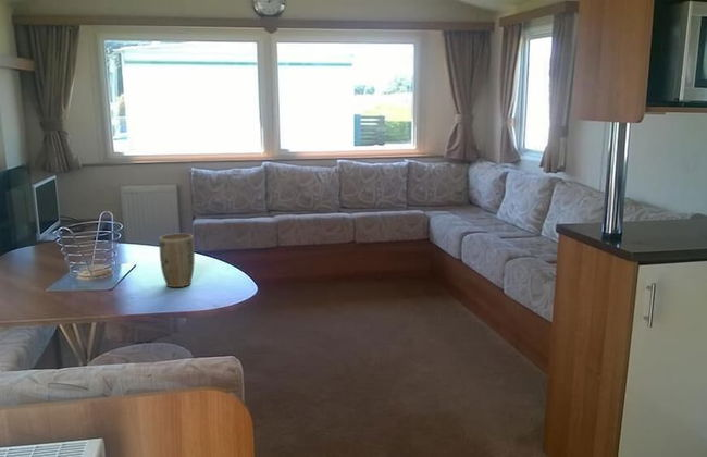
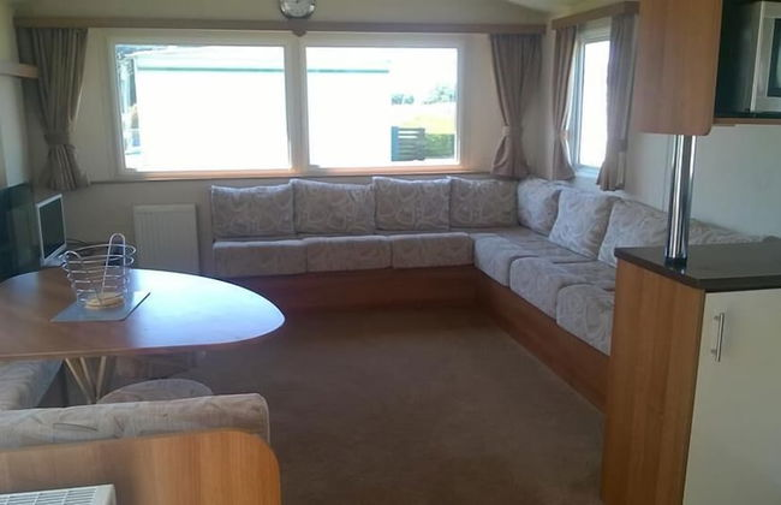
- plant pot [158,232,196,288]
